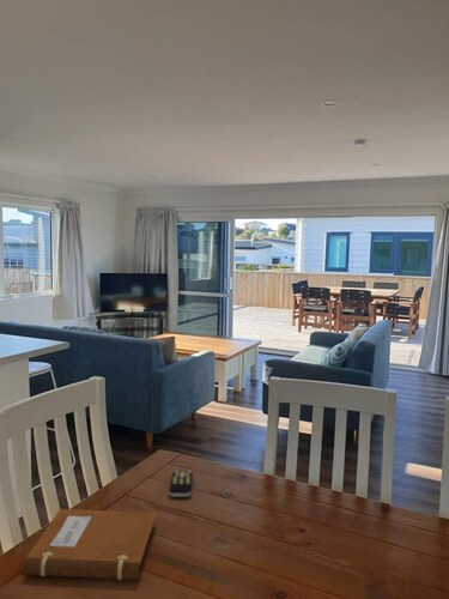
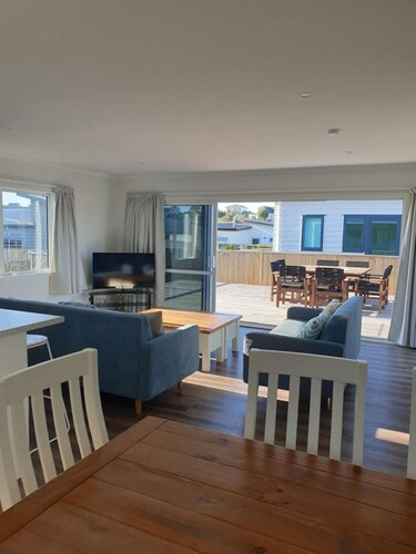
- notebook [22,508,158,581]
- remote control [168,470,194,498]
